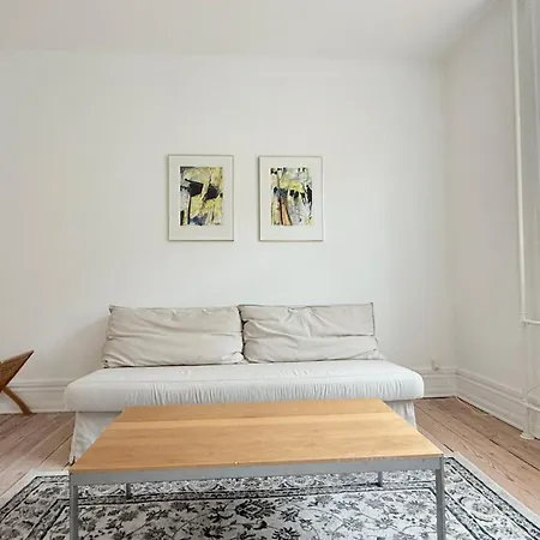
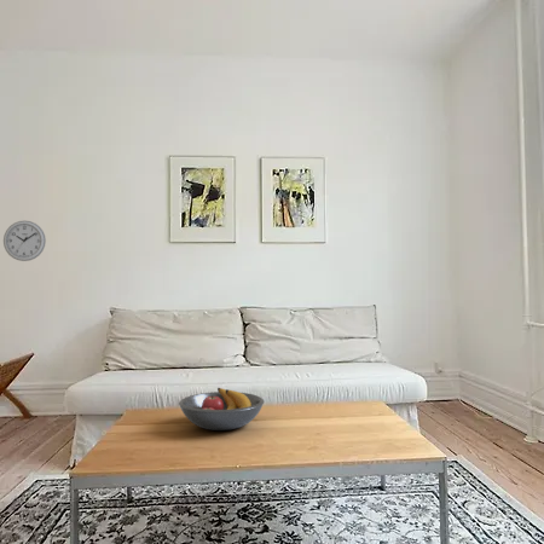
+ wall clock [2,220,47,262]
+ fruit bowl [178,387,266,432]
